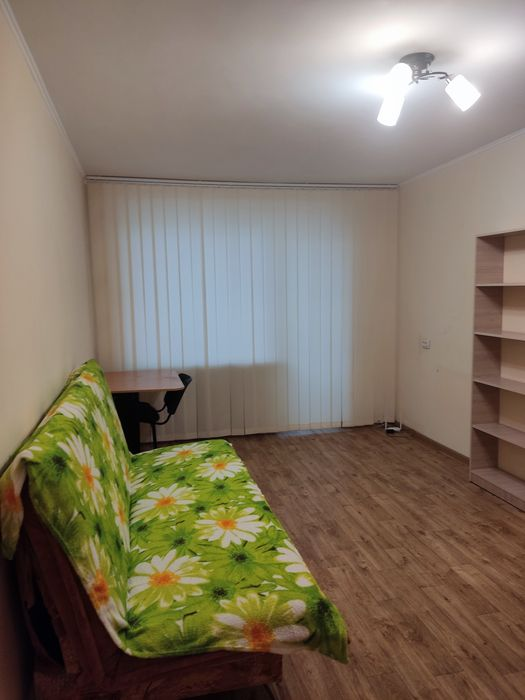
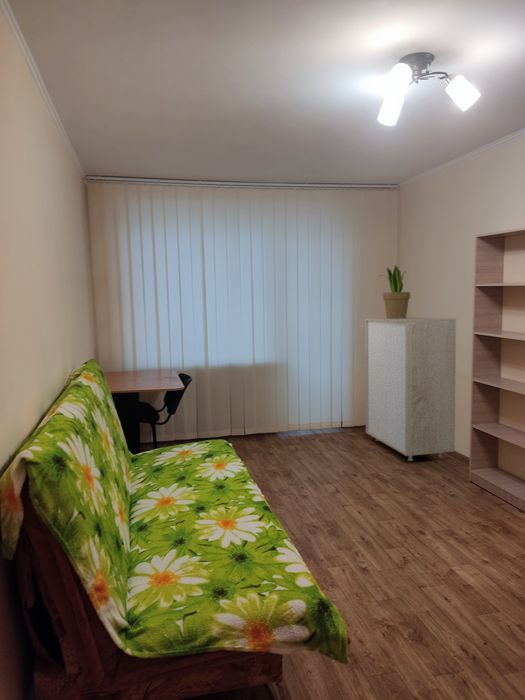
+ potted plant [379,264,411,319]
+ storage cabinet [364,316,457,462]
